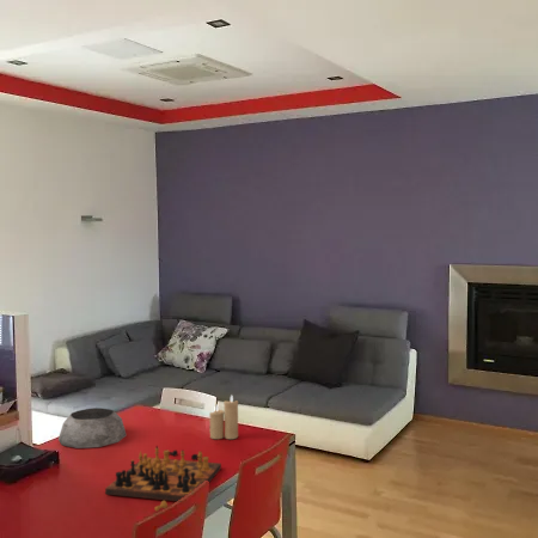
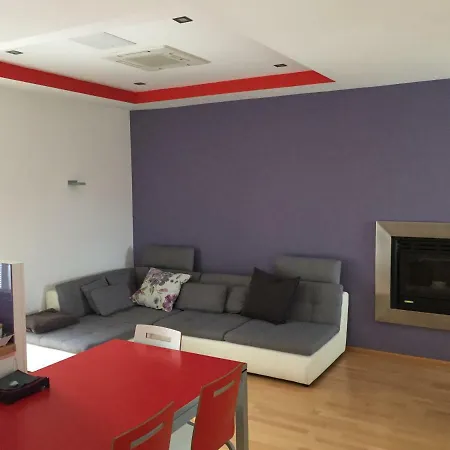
- gameboard [104,445,222,512]
- plant pot [57,406,128,450]
- candle [208,395,239,440]
